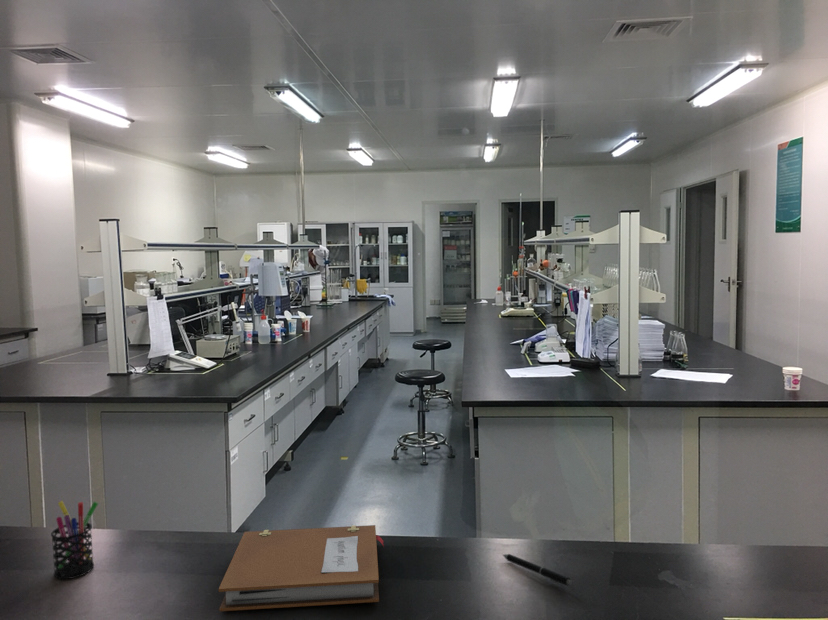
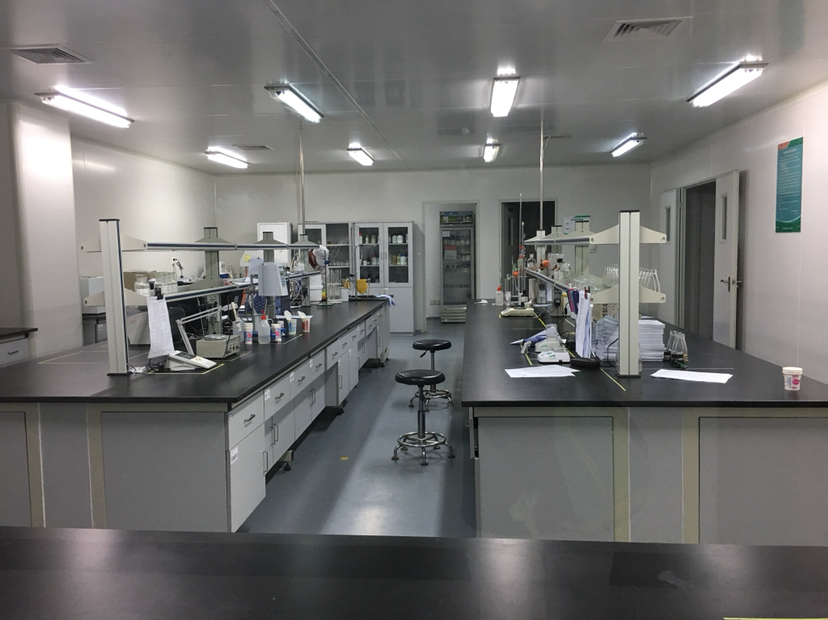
- notebook [218,524,385,612]
- pen holder [50,500,99,580]
- pen [502,553,573,587]
